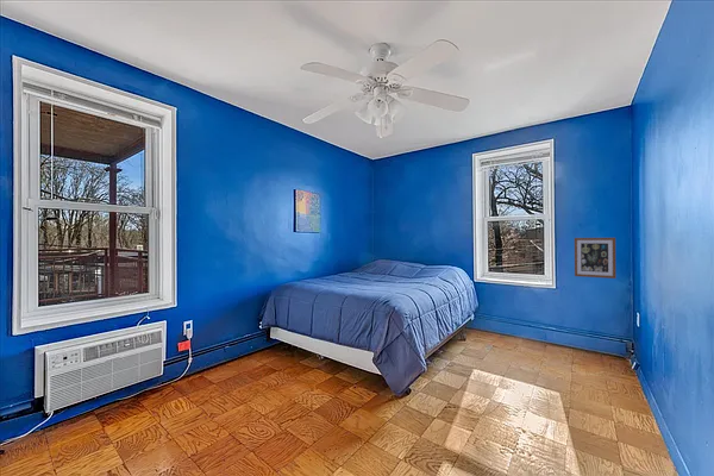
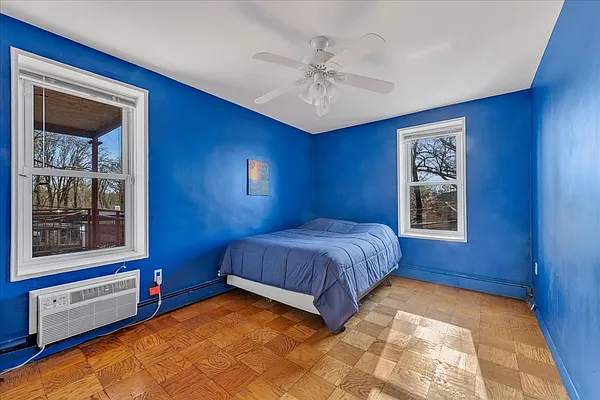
- wall art [574,237,618,280]
